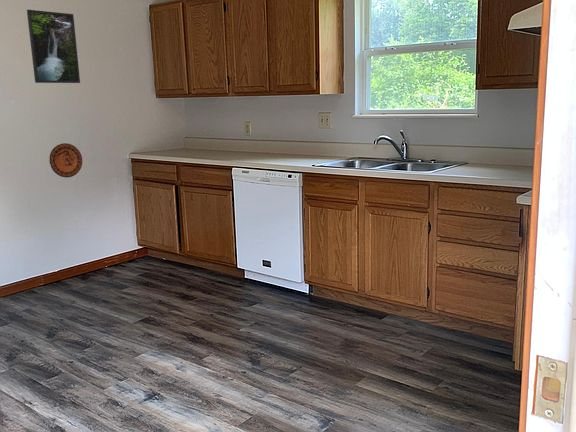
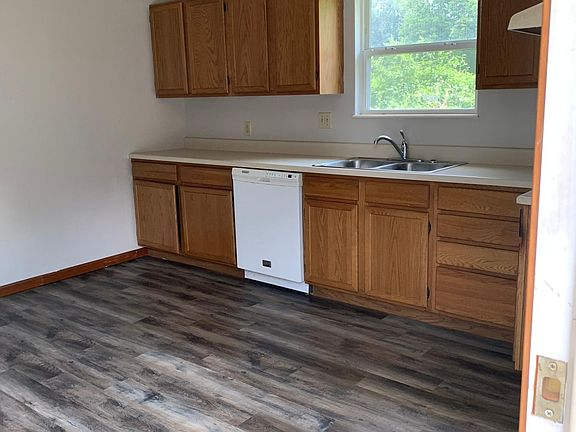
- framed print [26,9,81,84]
- decorative plate [48,142,83,178]
